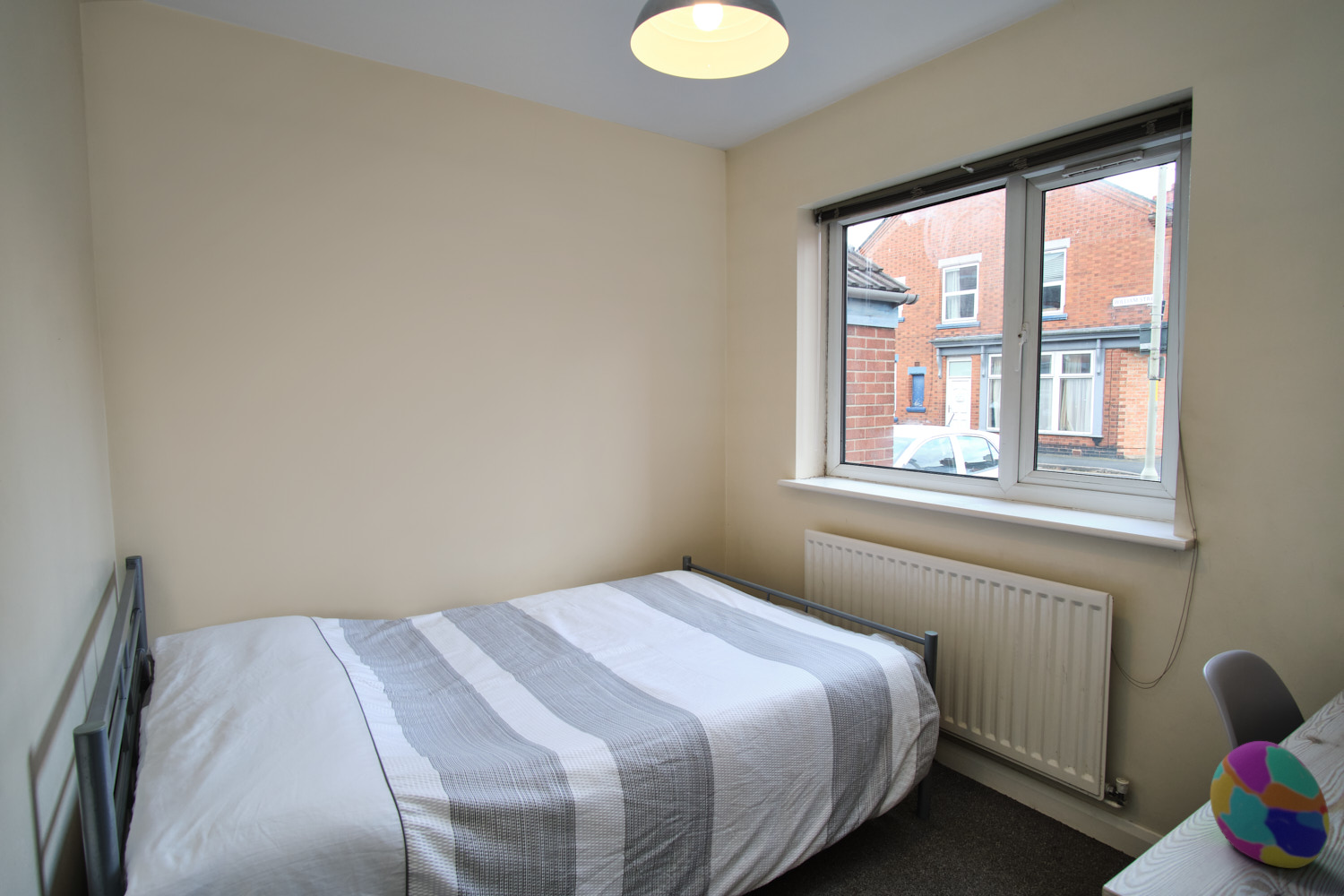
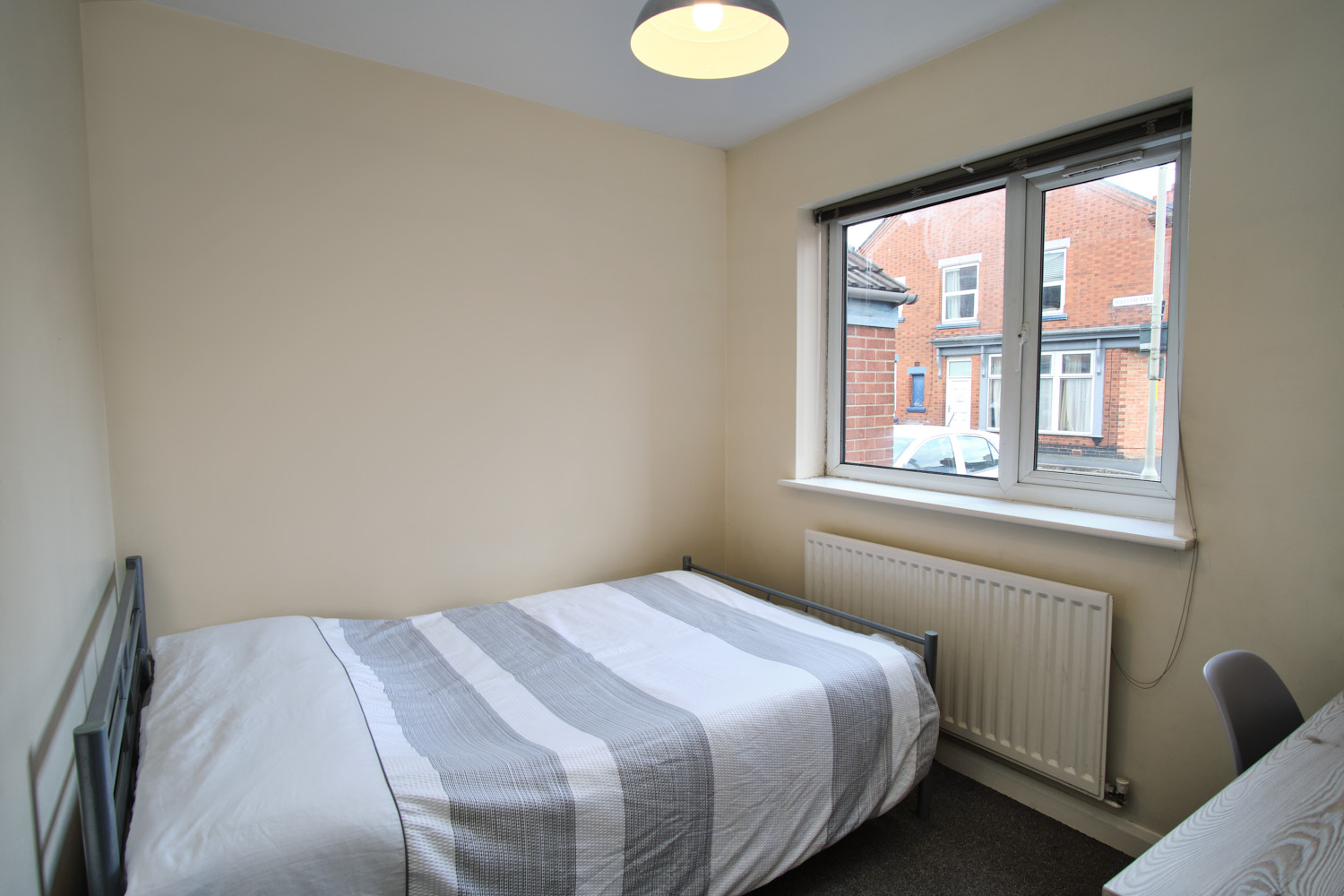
- decorative egg [1210,740,1331,869]
